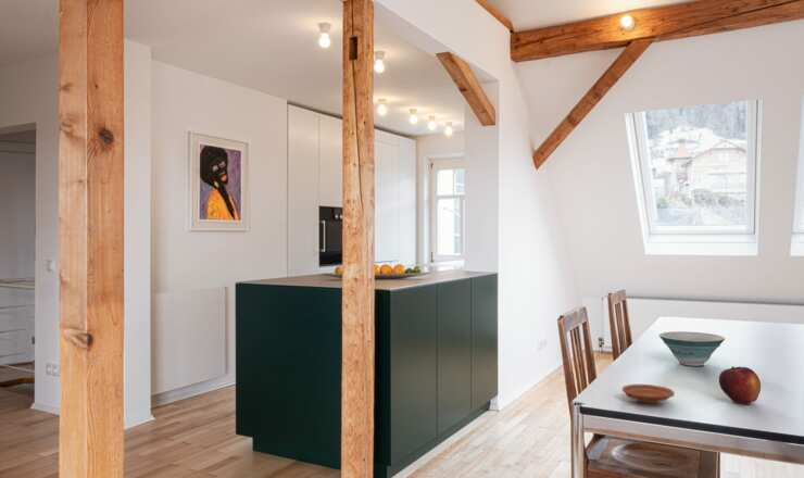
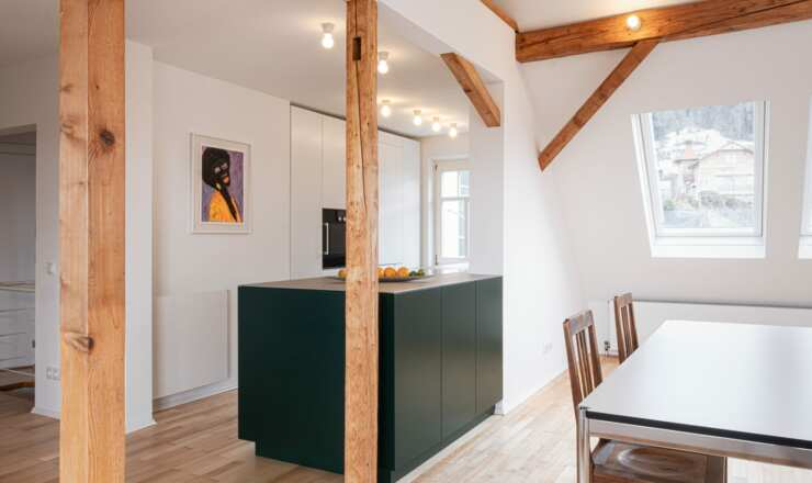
- bowl [658,330,726,367]
- fruit [718,365,762,405]
- plate [621,383,676,404]
